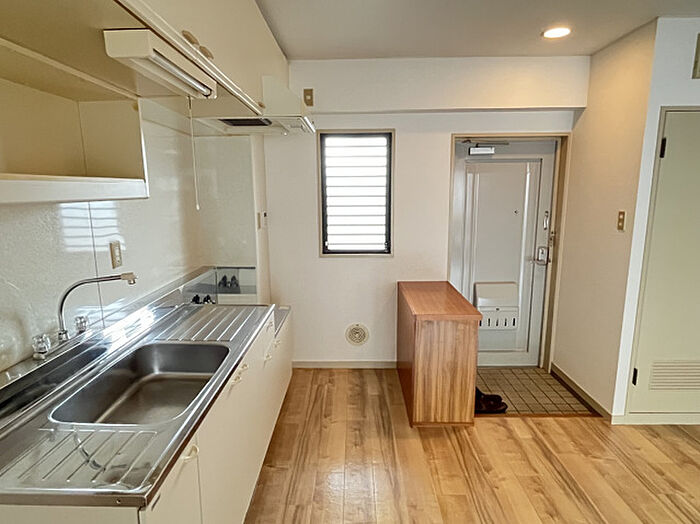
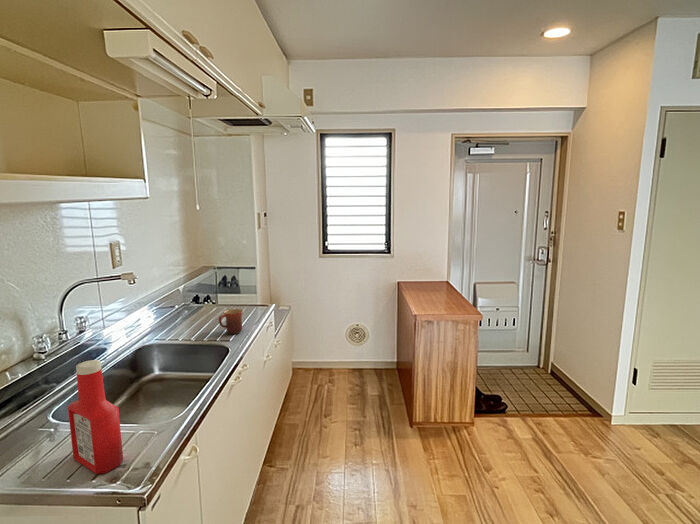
+ soap bottle [67,359,124,475]
+ mug [218,308,244,335]
